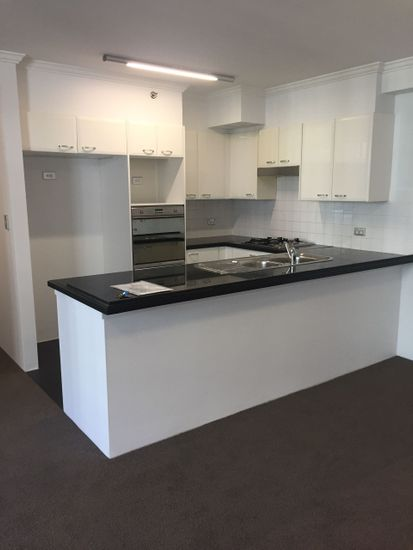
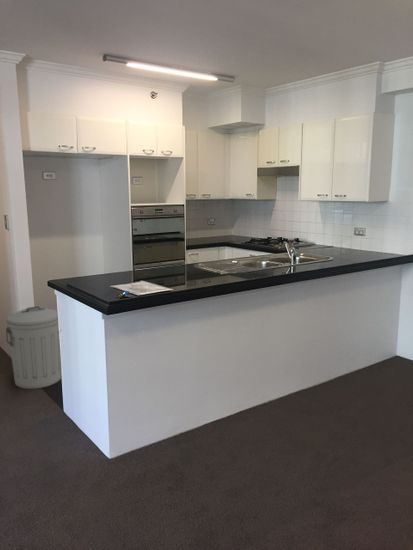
+ trash can [5,305,62,390]
